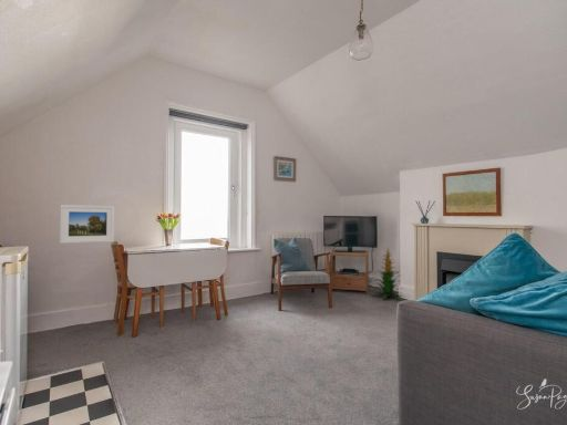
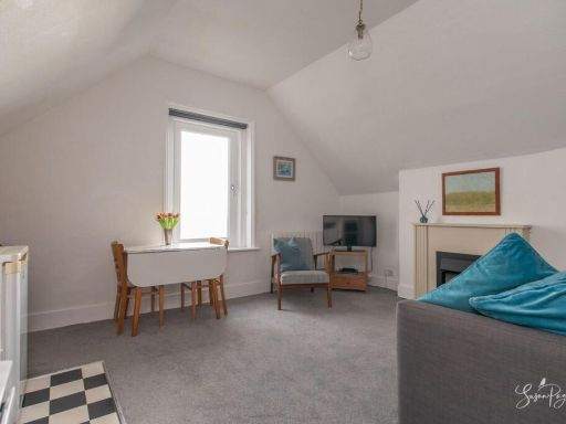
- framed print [59,204,115,245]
- indoor plant [369,246,403,300]
